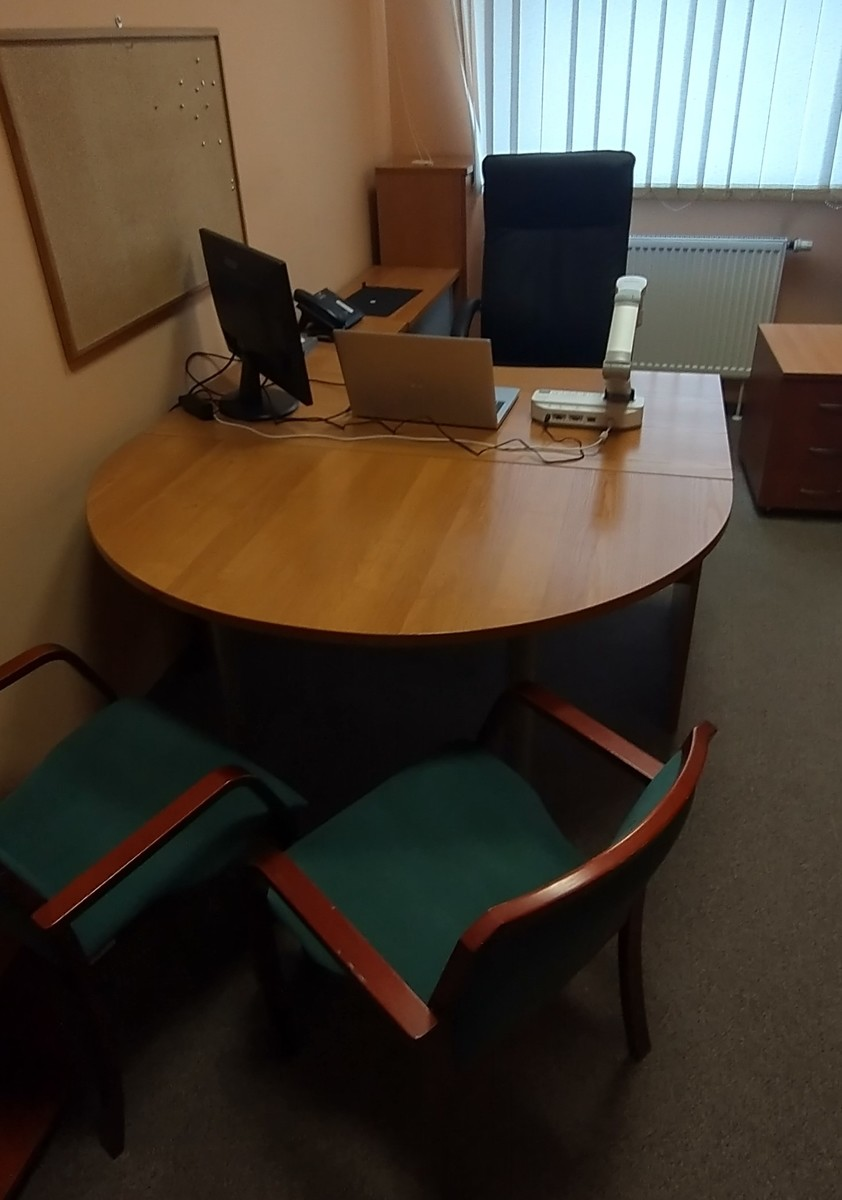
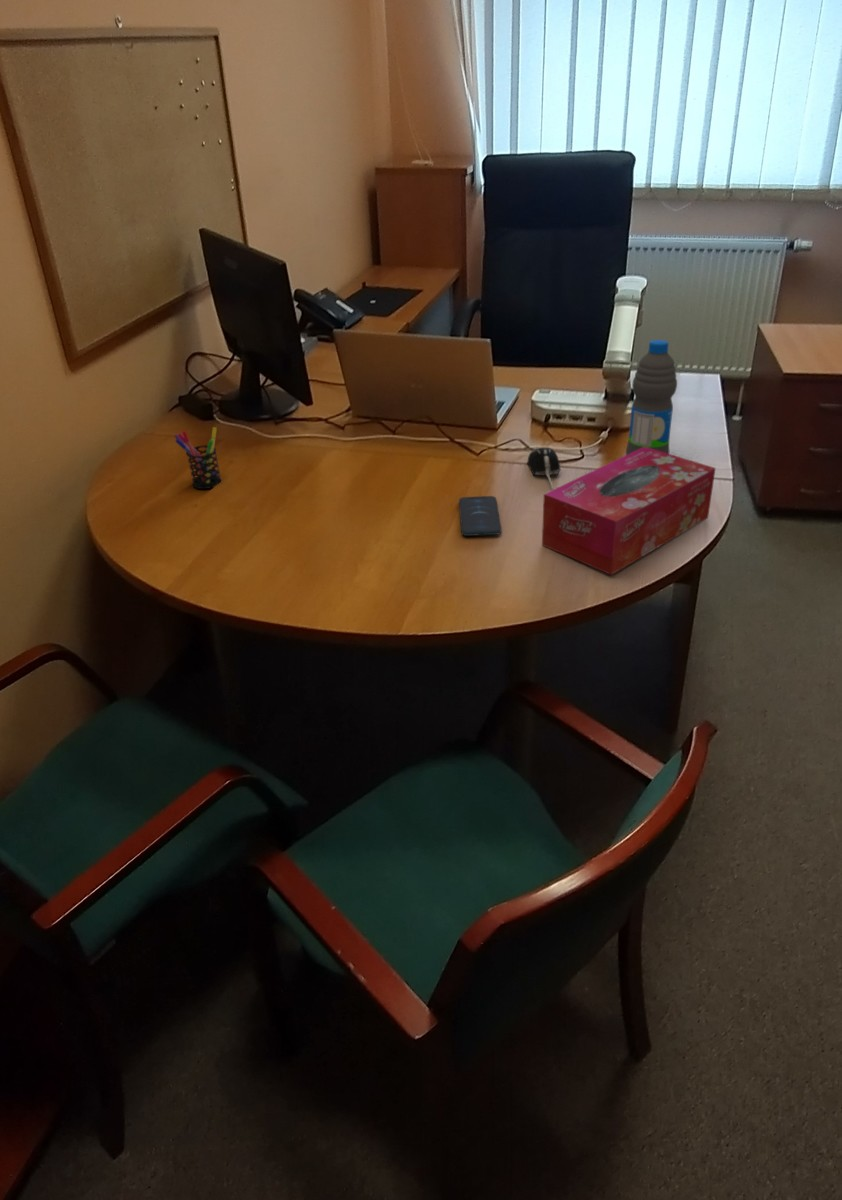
+ pen holder [173,426,222,490]
+ tissue box [541,447,717,576]
+ water bottle [625,339,678,455]
+ smartphone [458,495,502,537]
+ computer mouse [526,447,561,490]
